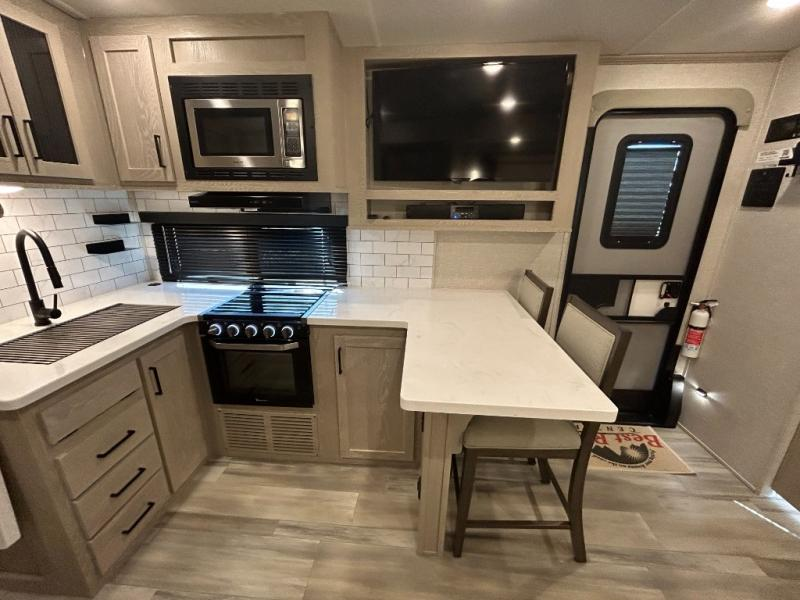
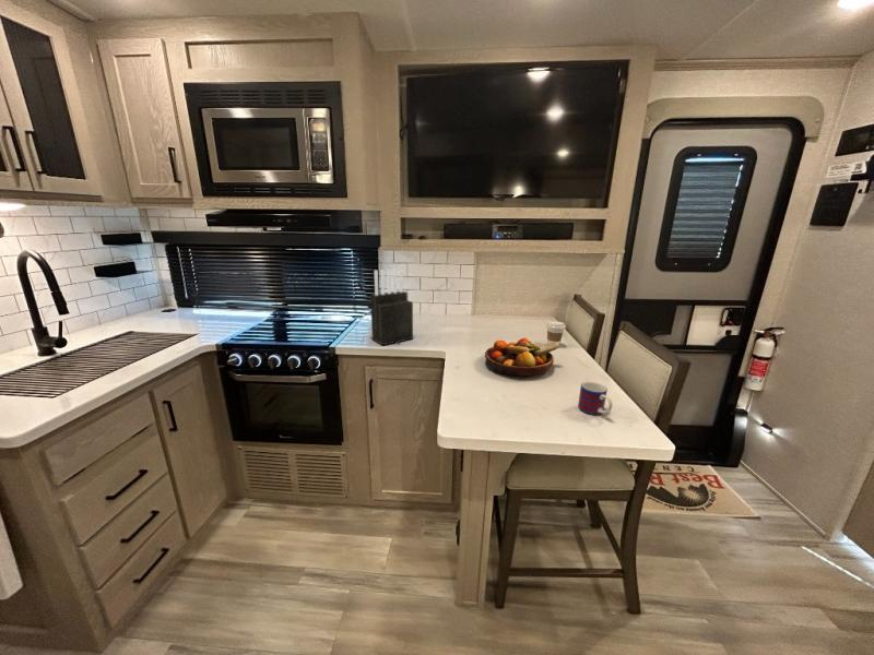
+ mug [577,381,613,416]
+ fruit bowl [484,337,562,378]
+ coffee cup [545,320,566,348]
+ knife block [369,267,414,346]
